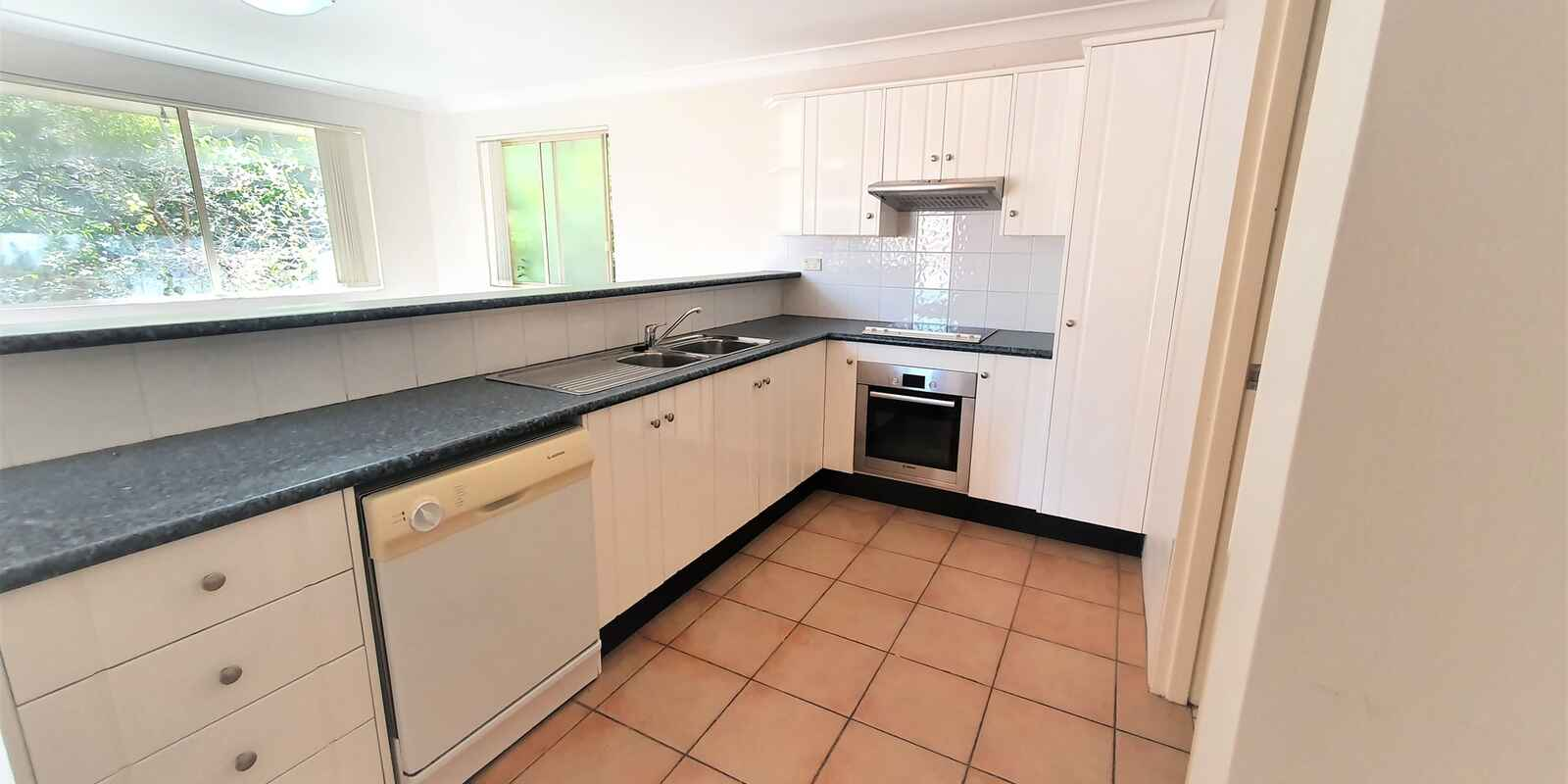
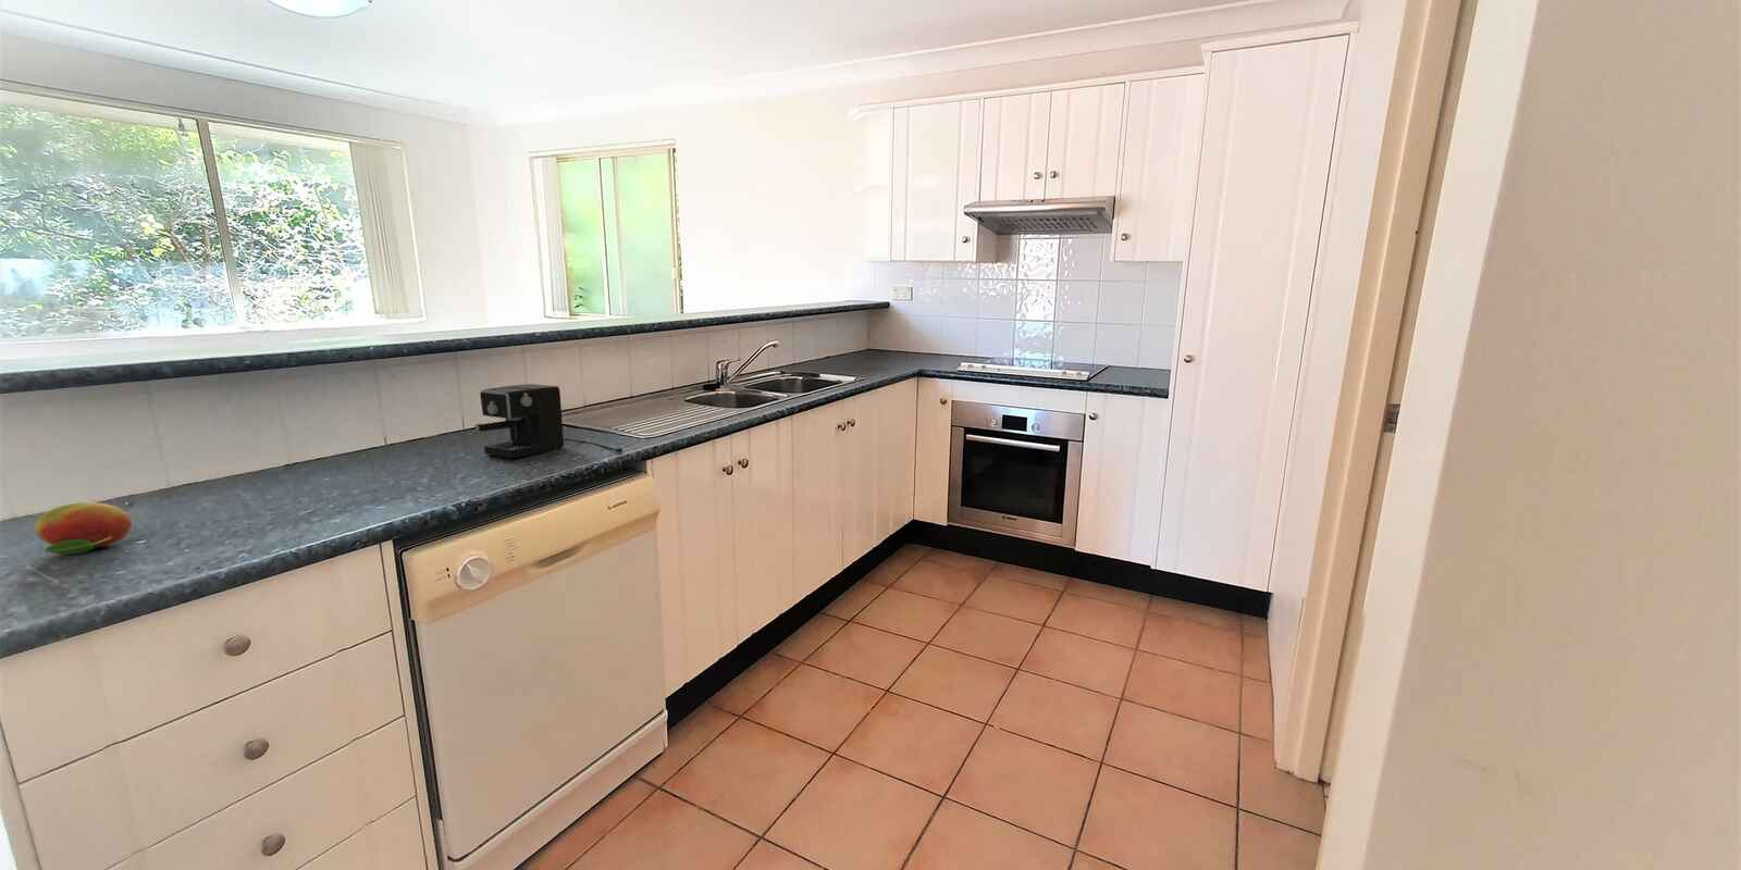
+ fruit [33,502,133,556]
+ coffee maker [473,383,625,459]
